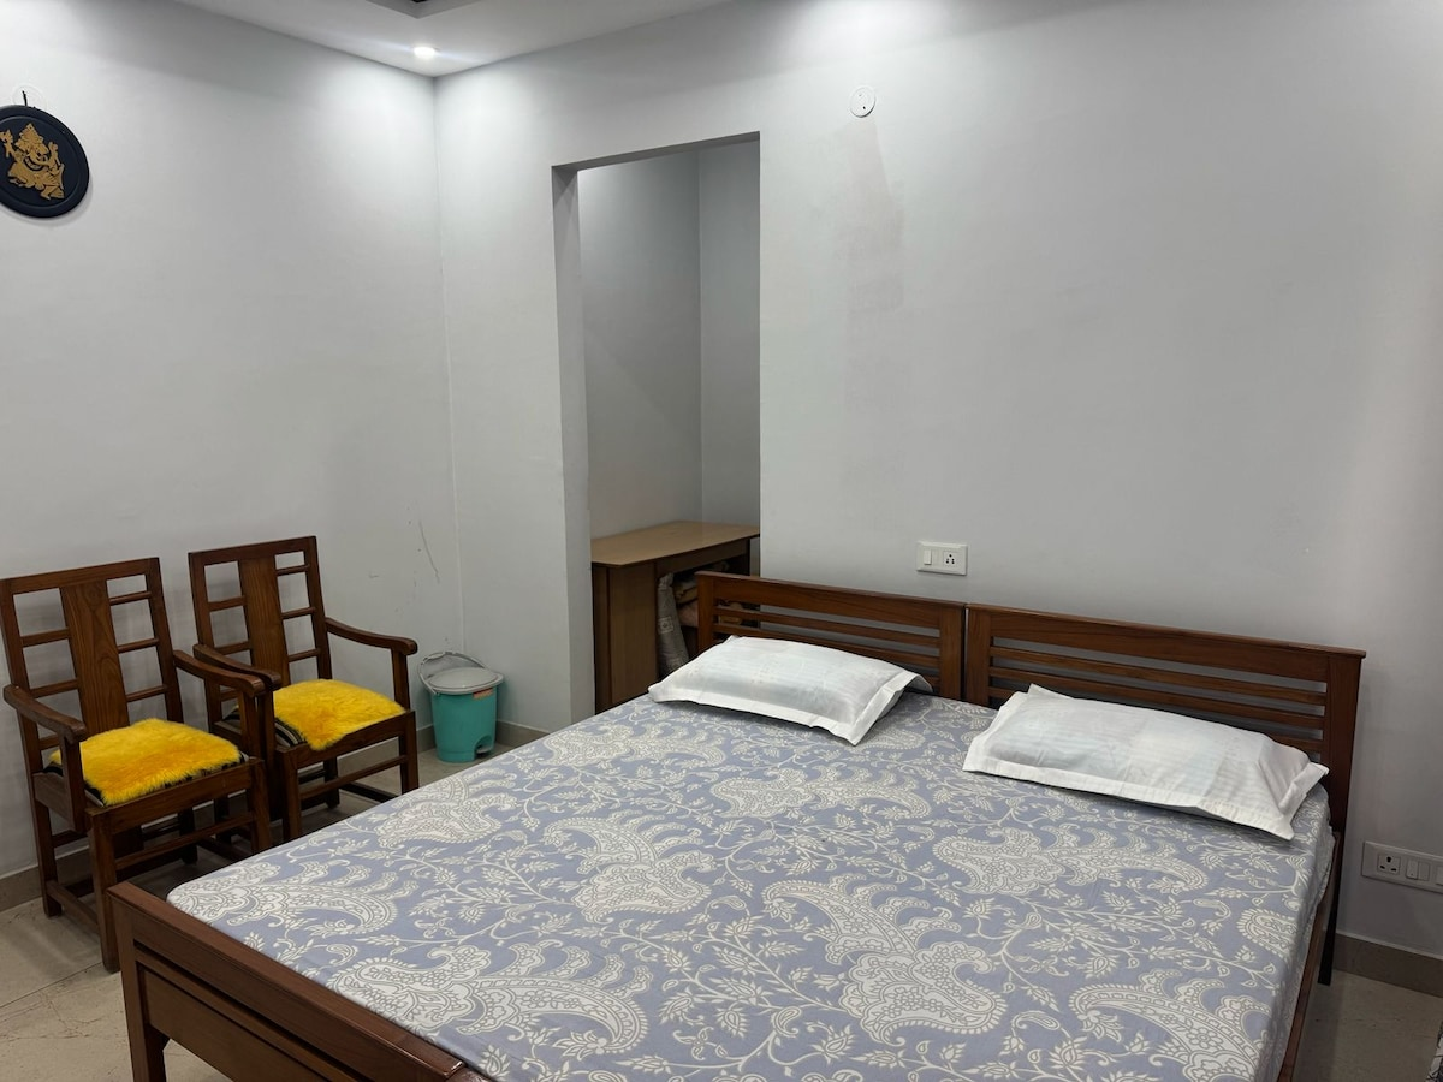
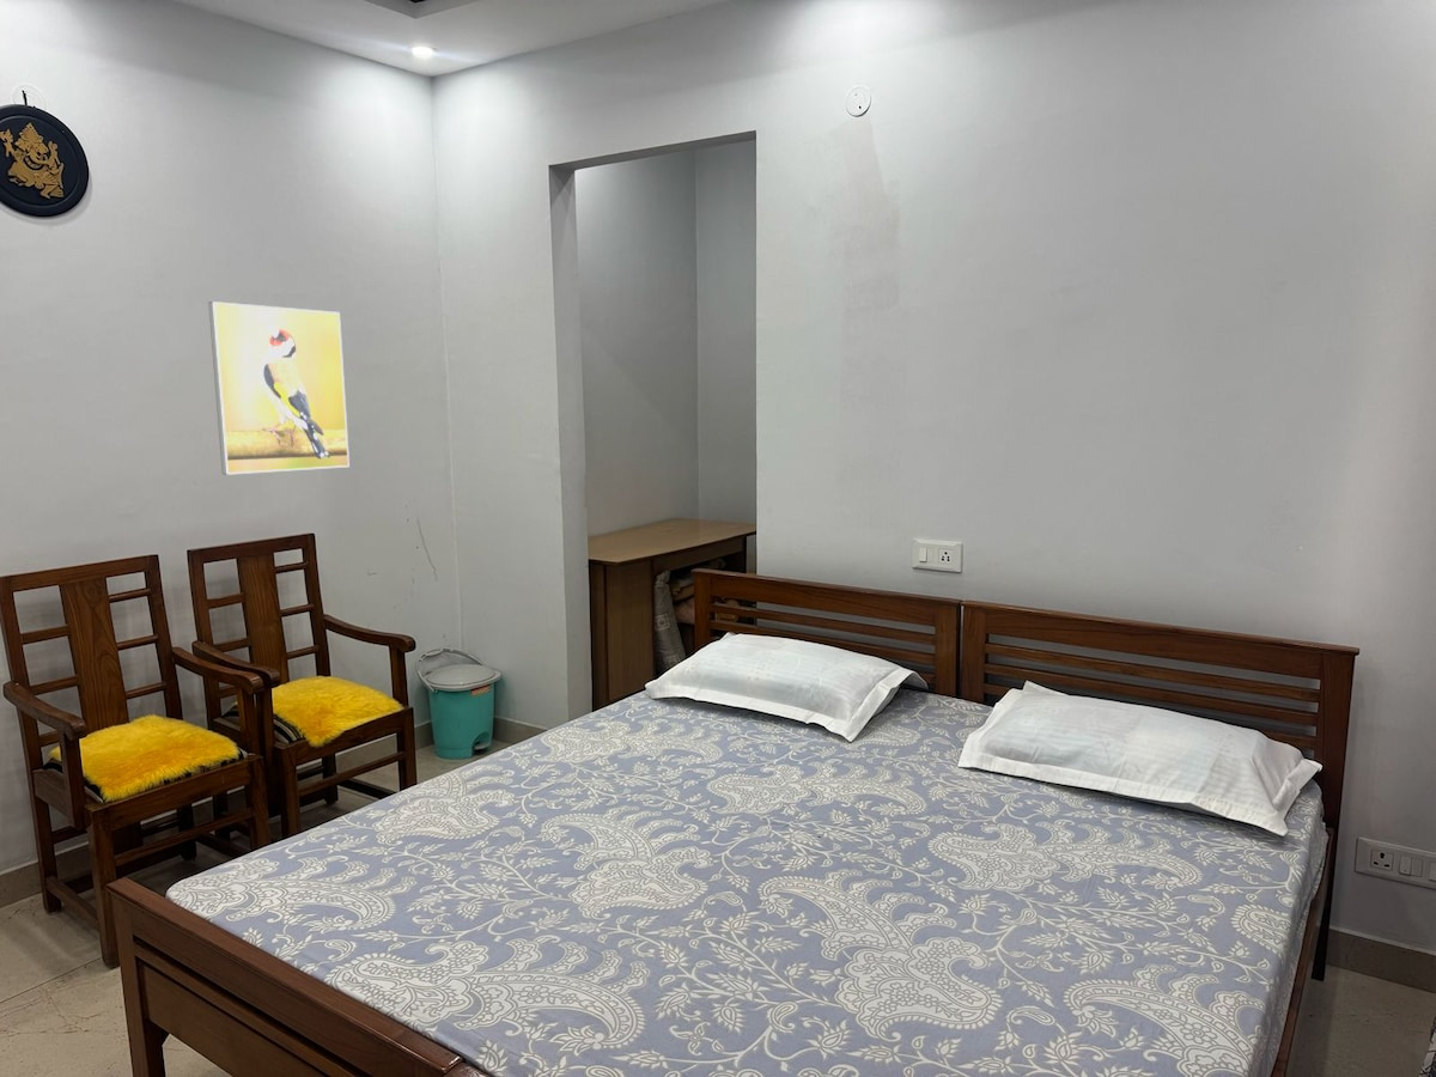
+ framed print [207,300,351,476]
